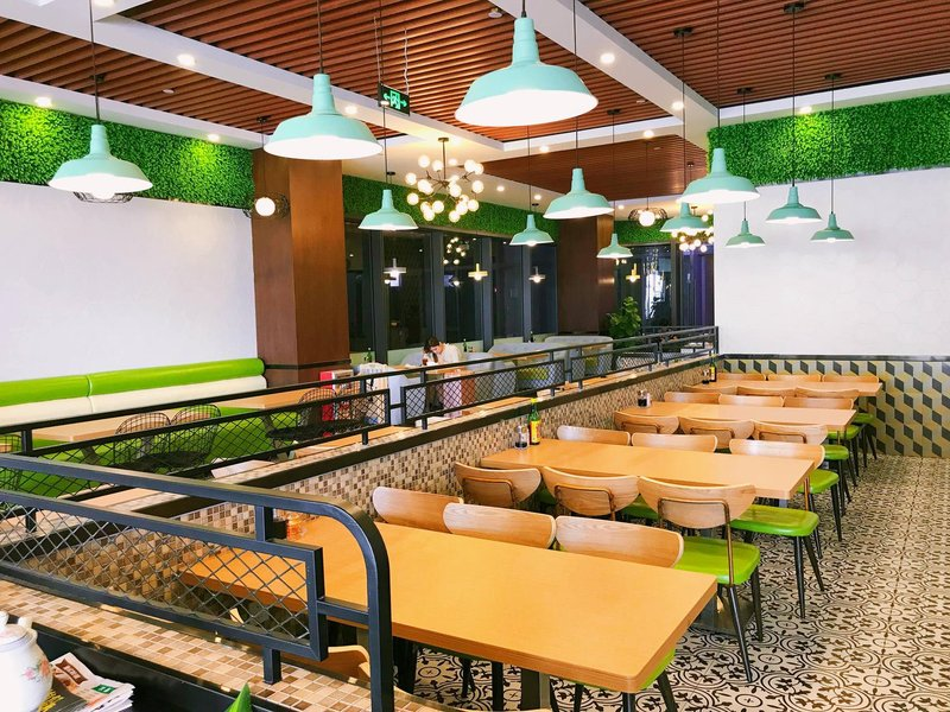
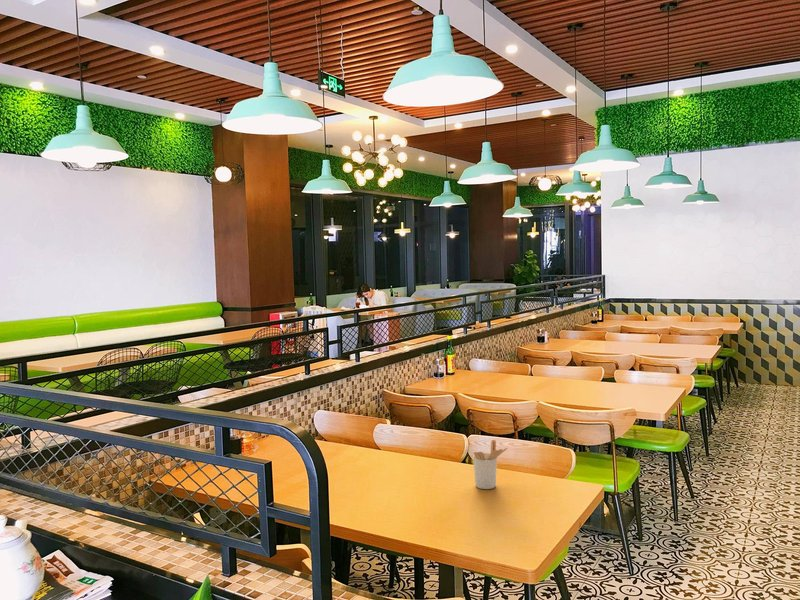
+ utensil holder [472,439,508,490]
